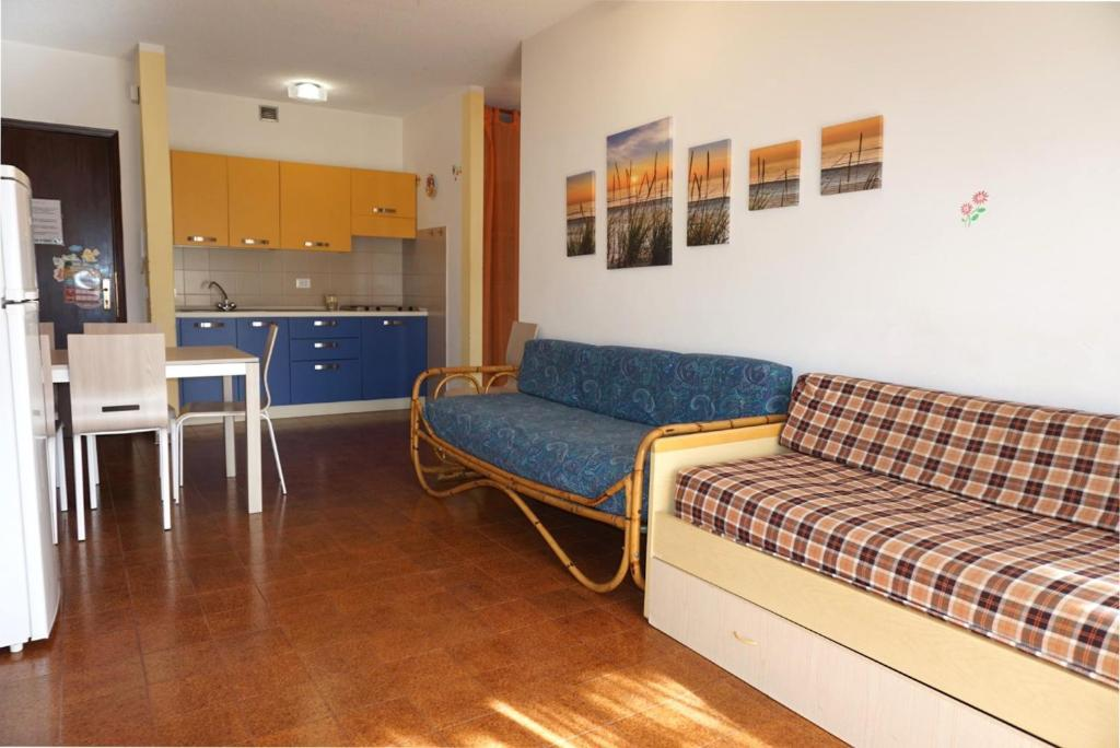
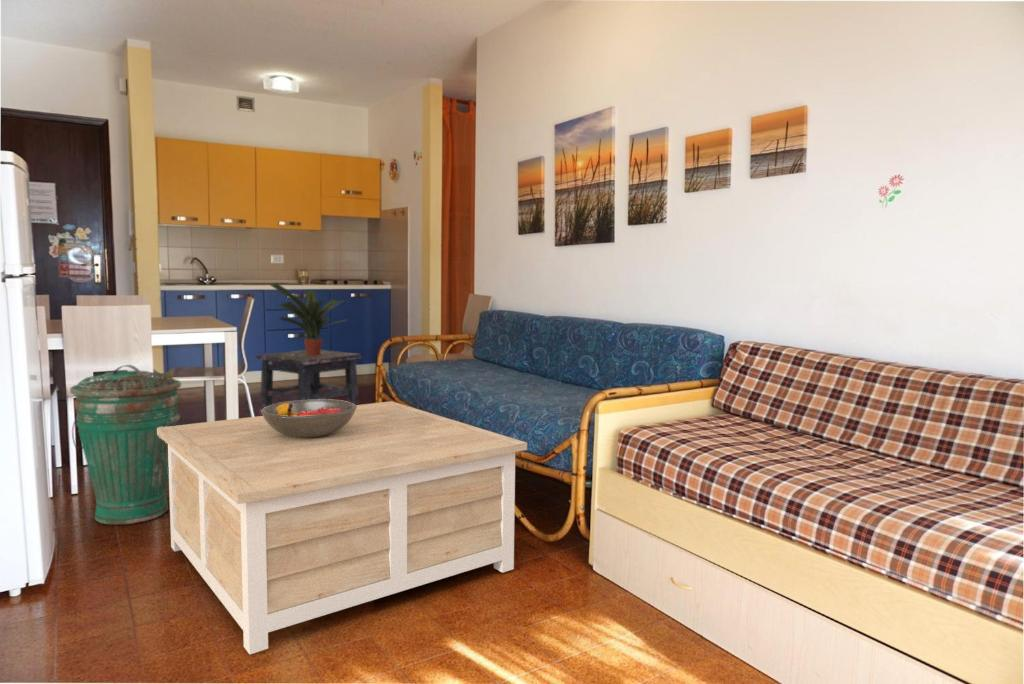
+ potted plant [269,282,348,356]
+ trash can [69,364,184,526]
+ coffee table [157,400,528,655]
+ side table [255,349,362,416]
+ fruit bowl [261,398,357,438]
